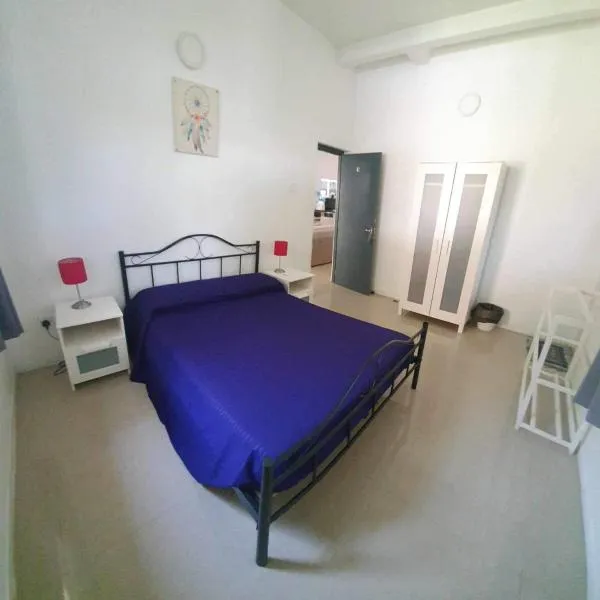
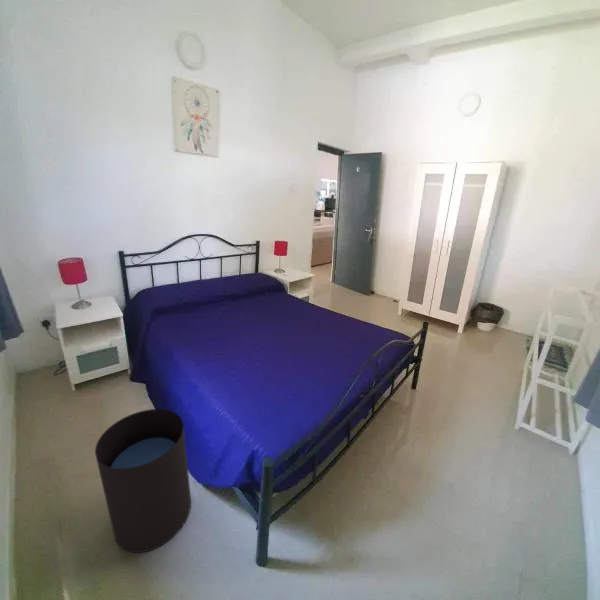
+ waste bin [94,408,192,554]
